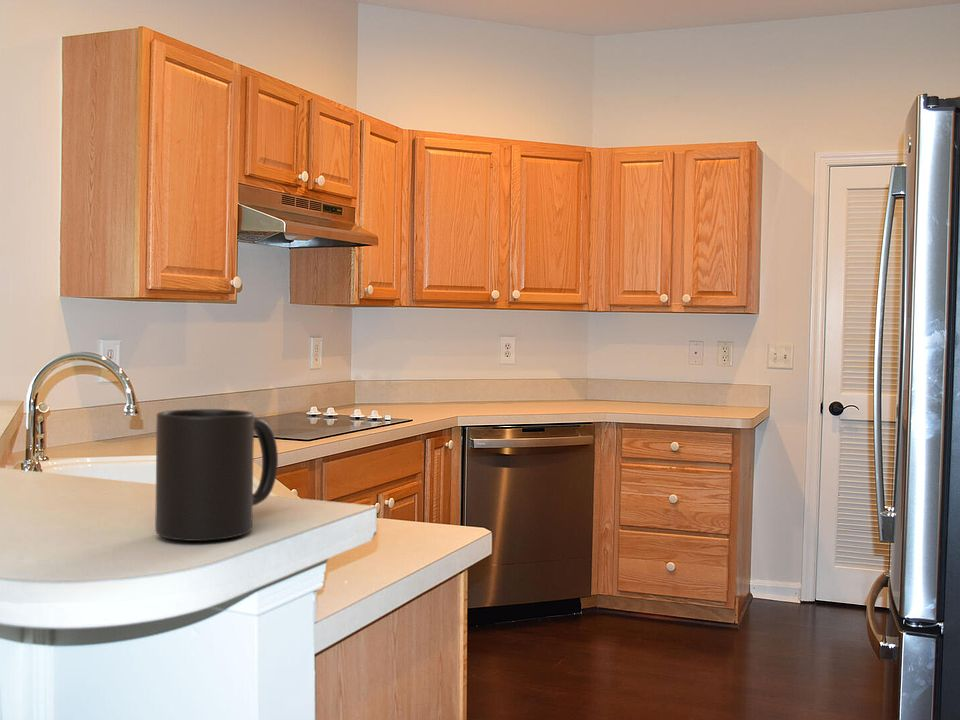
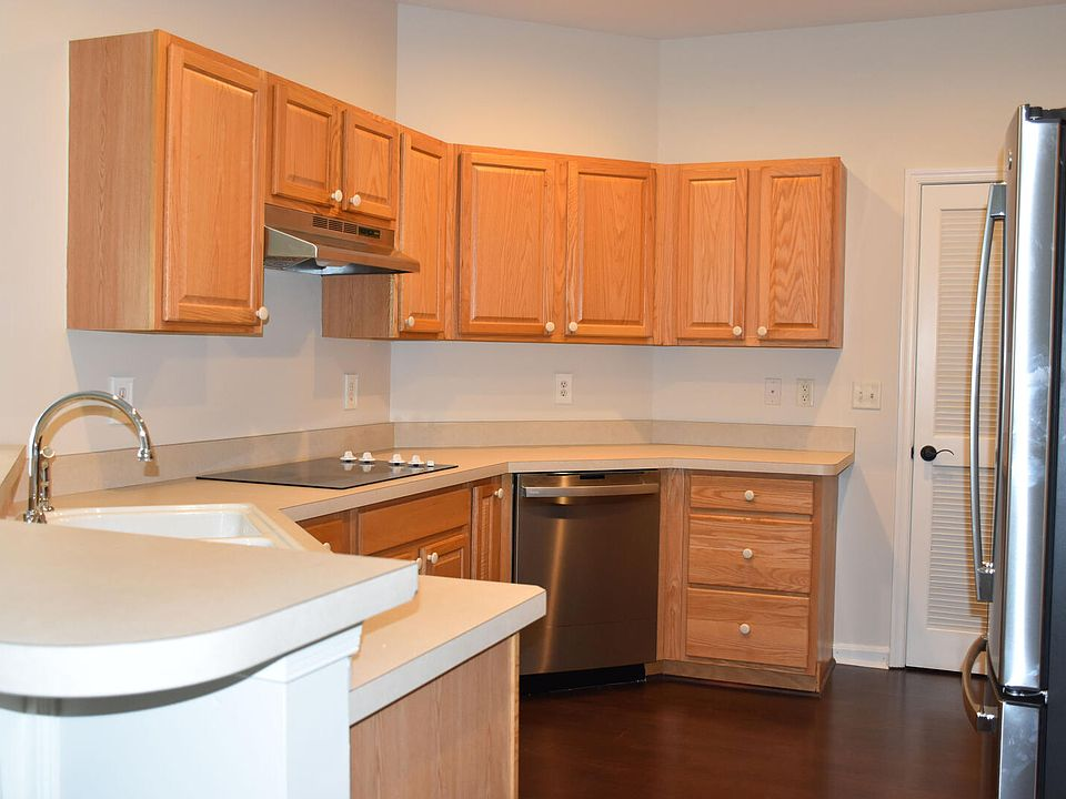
- mug [154,408,279,542]
